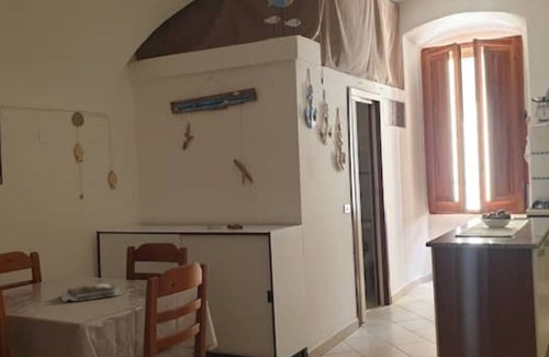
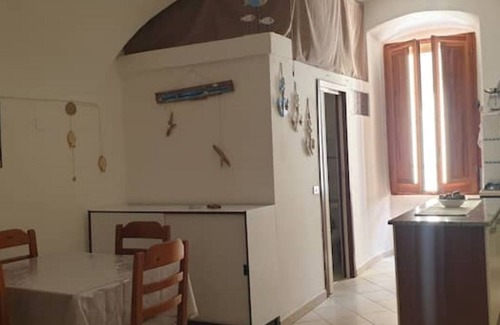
- book [59,278,123,303]
